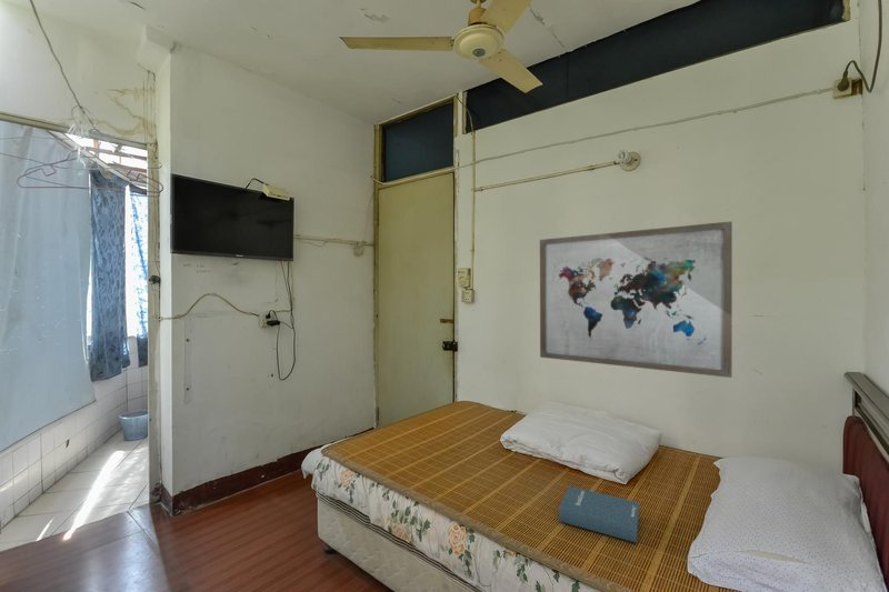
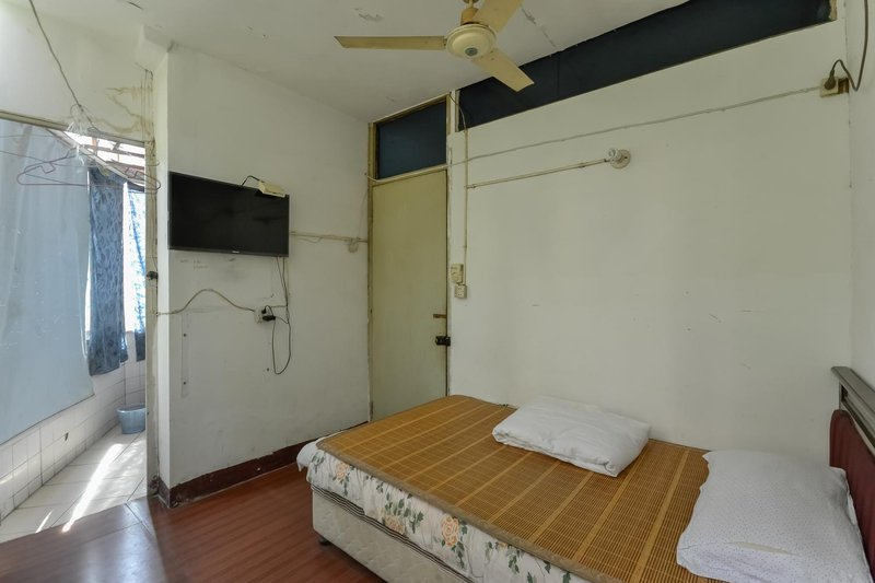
- hardback book [558,485,640,544]
- wall art [539,220,733,379]
